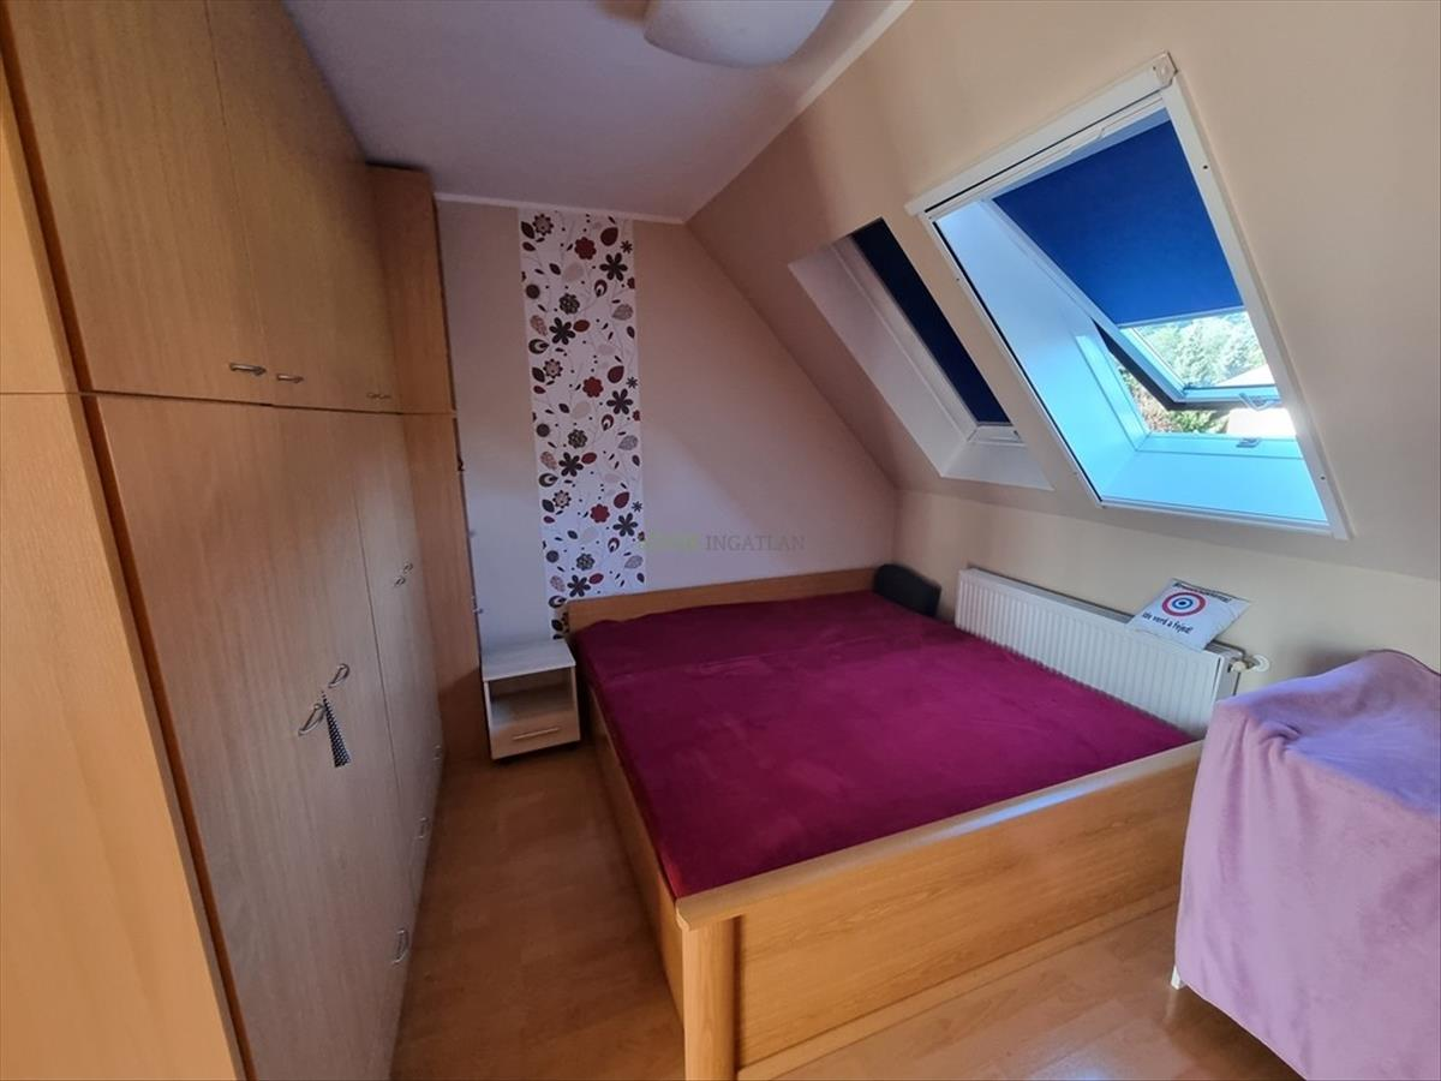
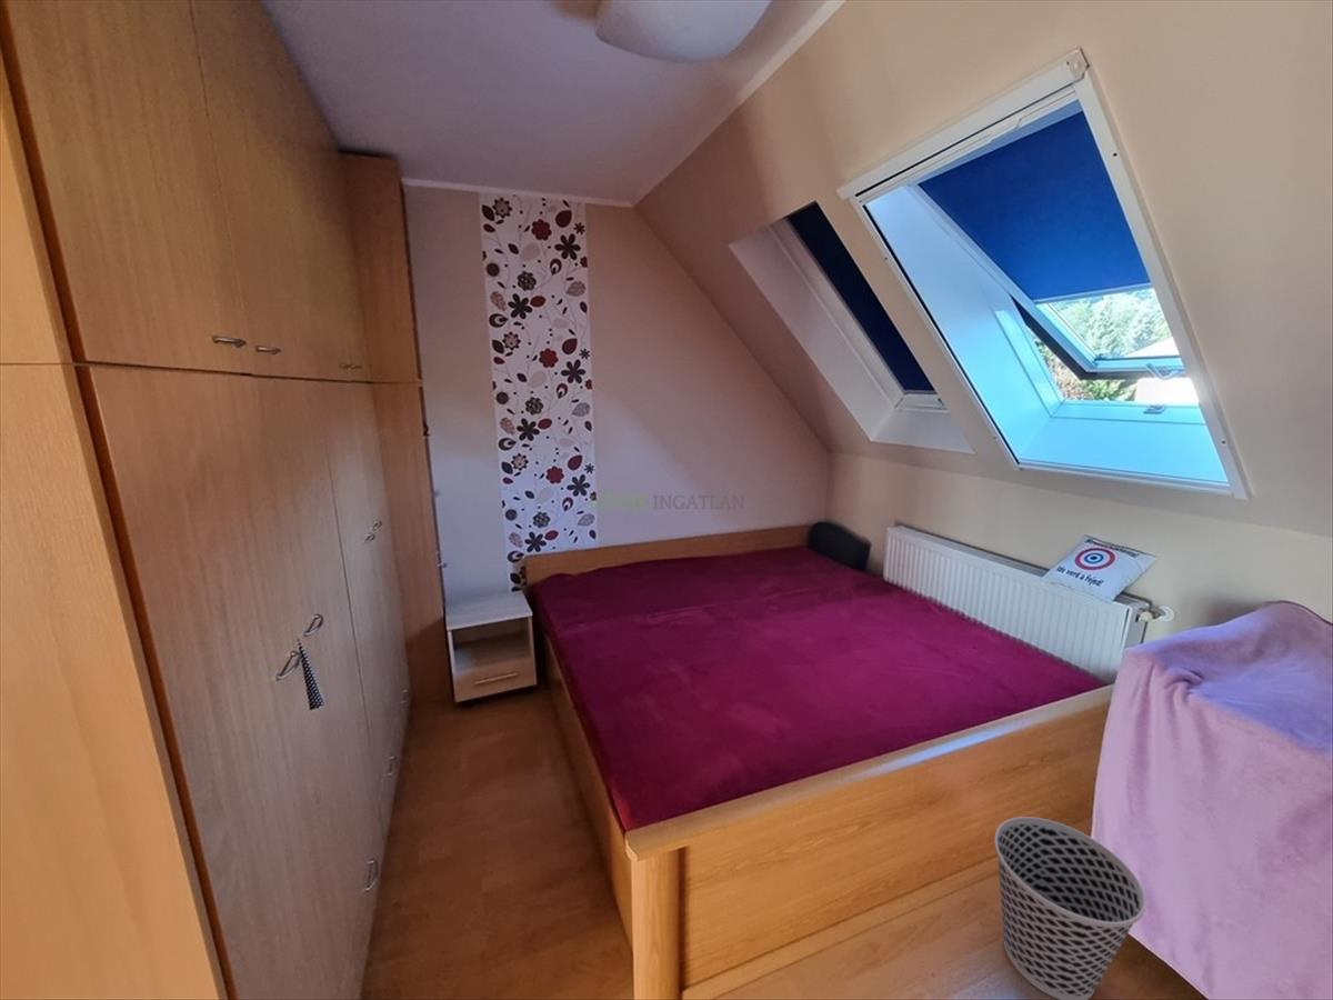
+ wastebasket [993,816,1147,1000]
